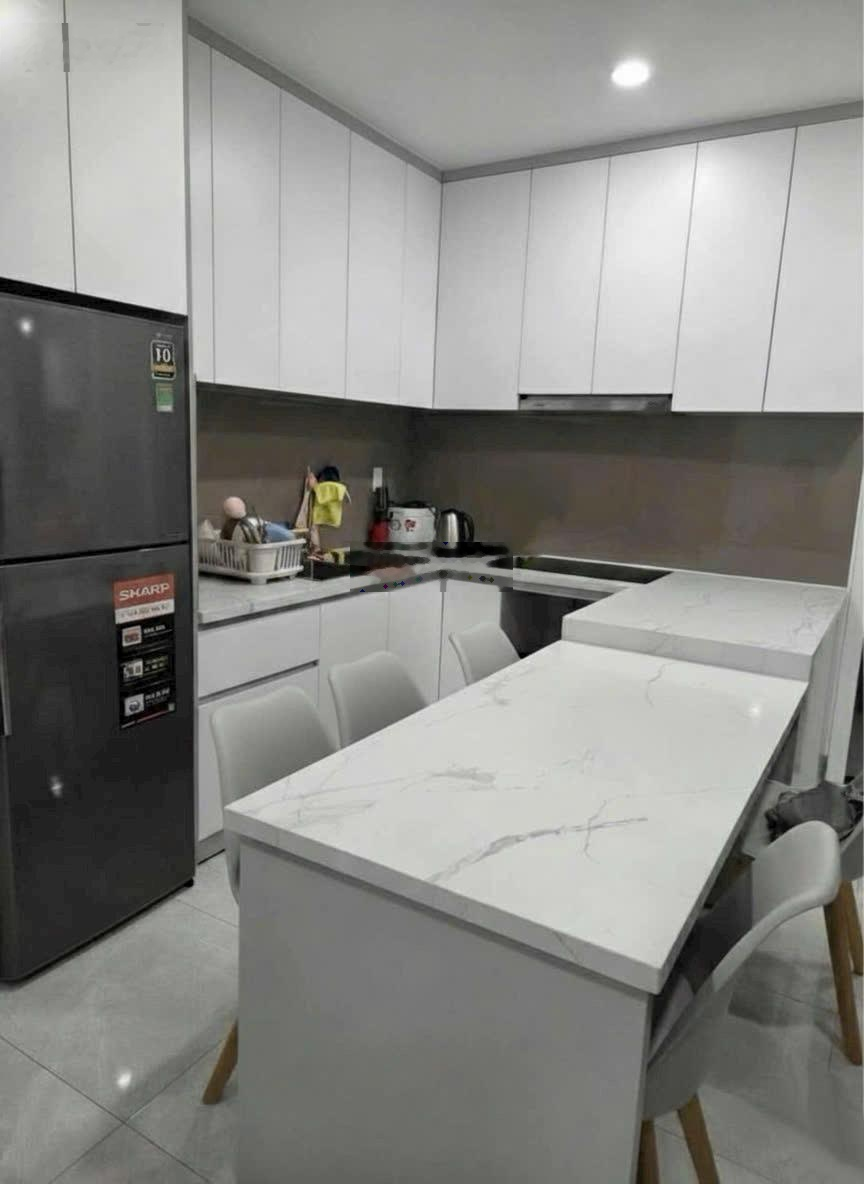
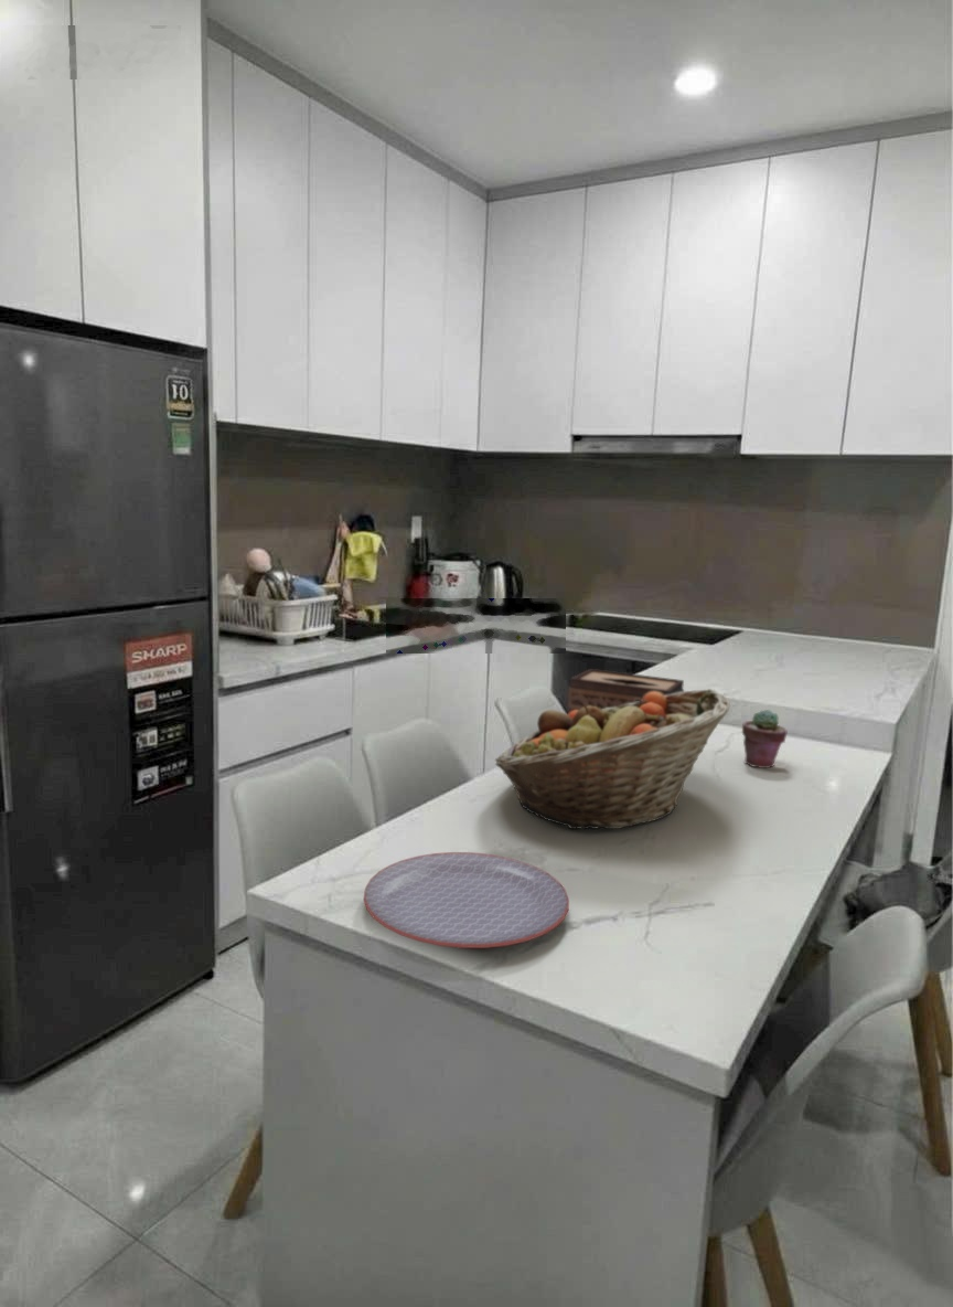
+ fruit basket [494,688,731,830]
+ potted succulent [741,709,788,769]
+ plate [363,851,570,949]
+ tissue box [567,668,685,714]
